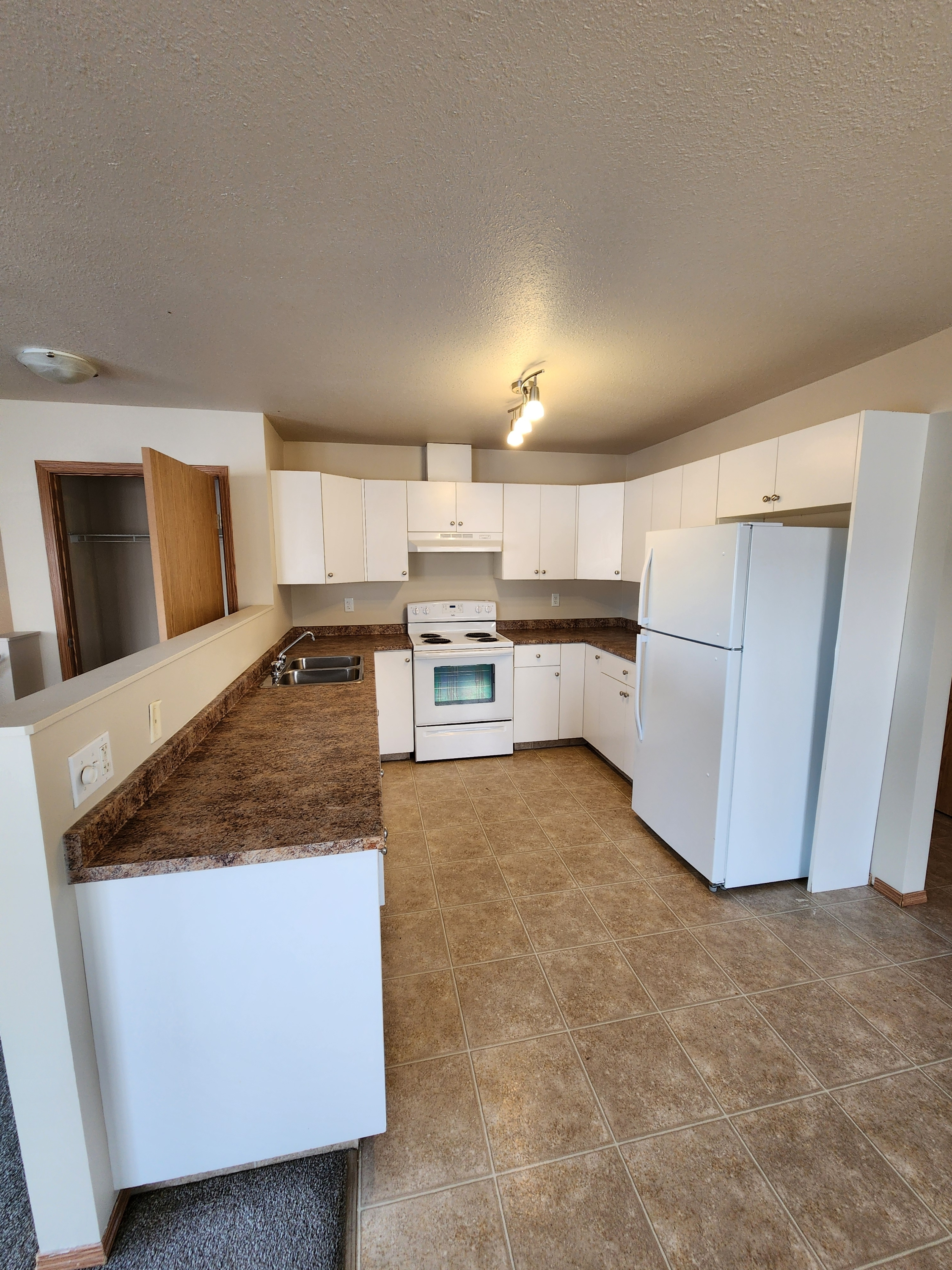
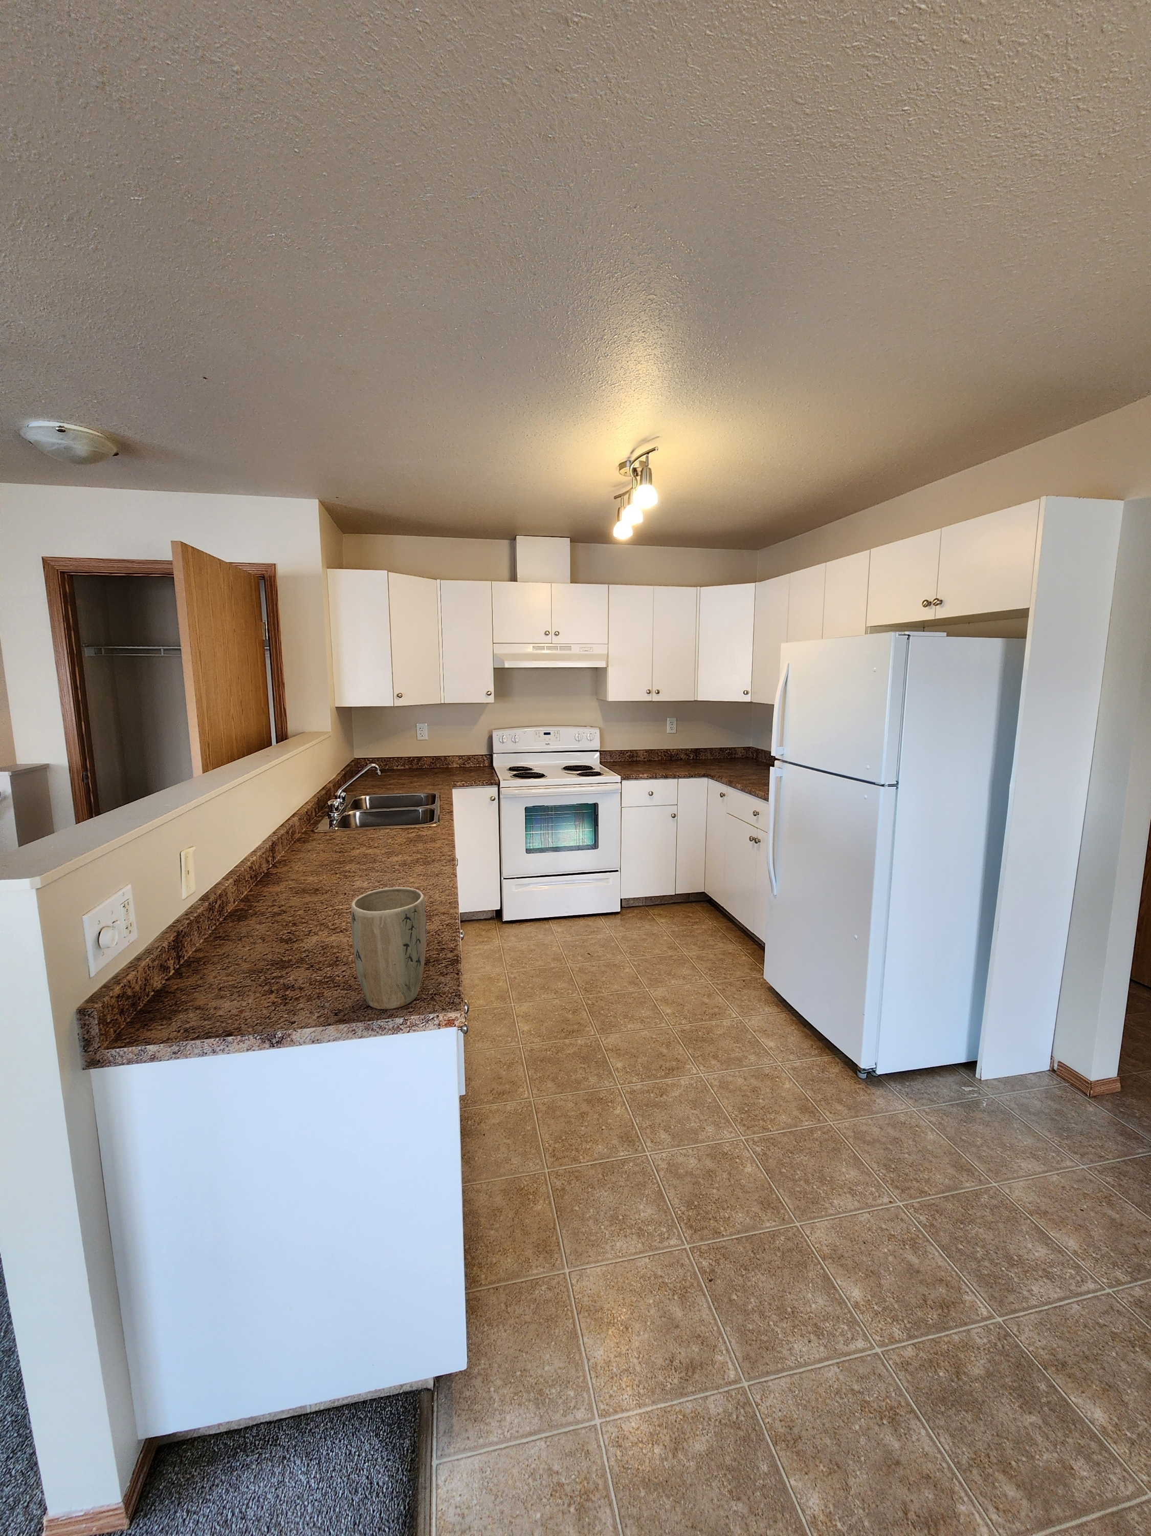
+ plant pot [351,887,427,1010]
